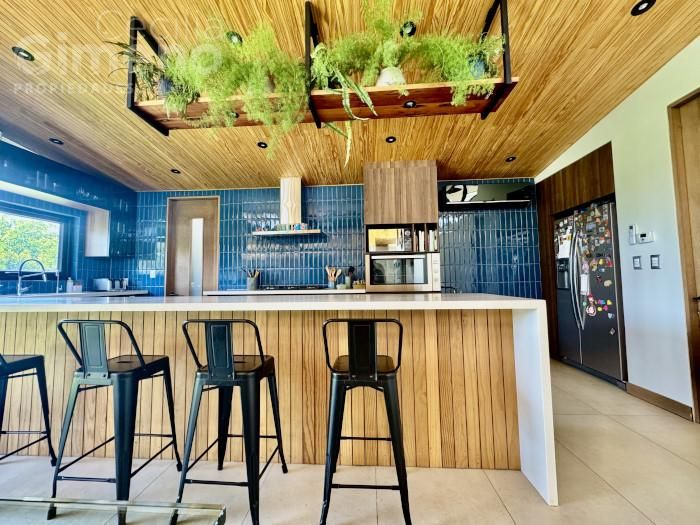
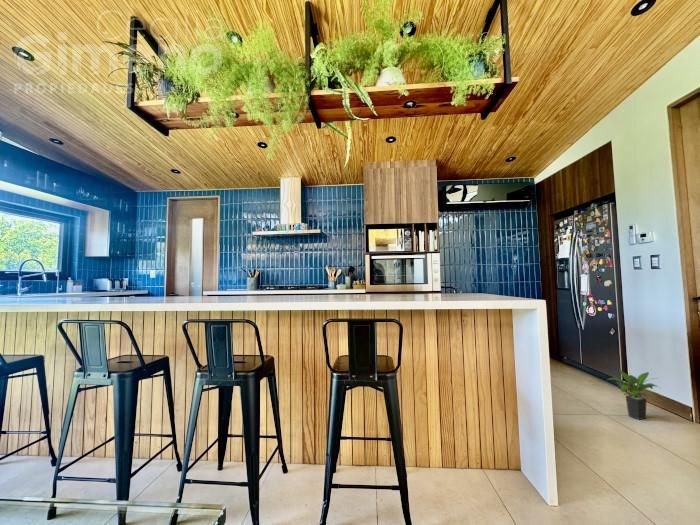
+ potted plant [607,369,663,421]
